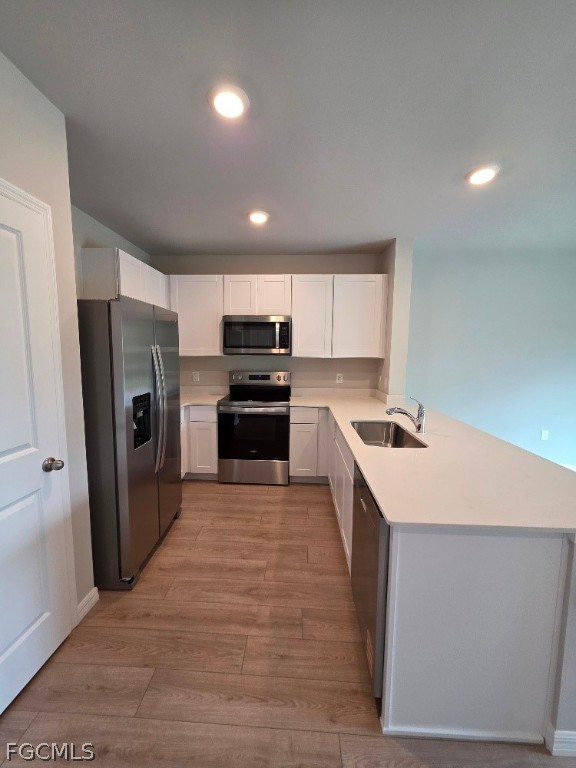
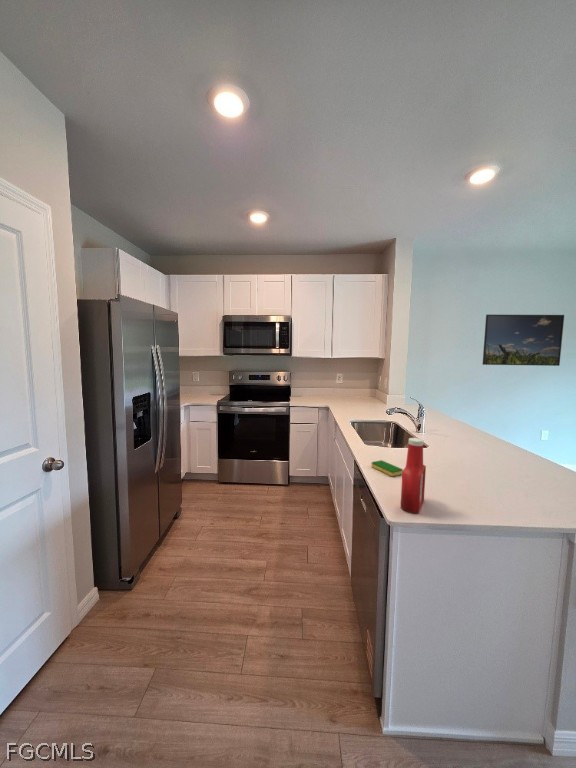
+ dish sponge [370,459,404,477]
+ soap bottle [400,437,427,514]
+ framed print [482,314,565,367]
